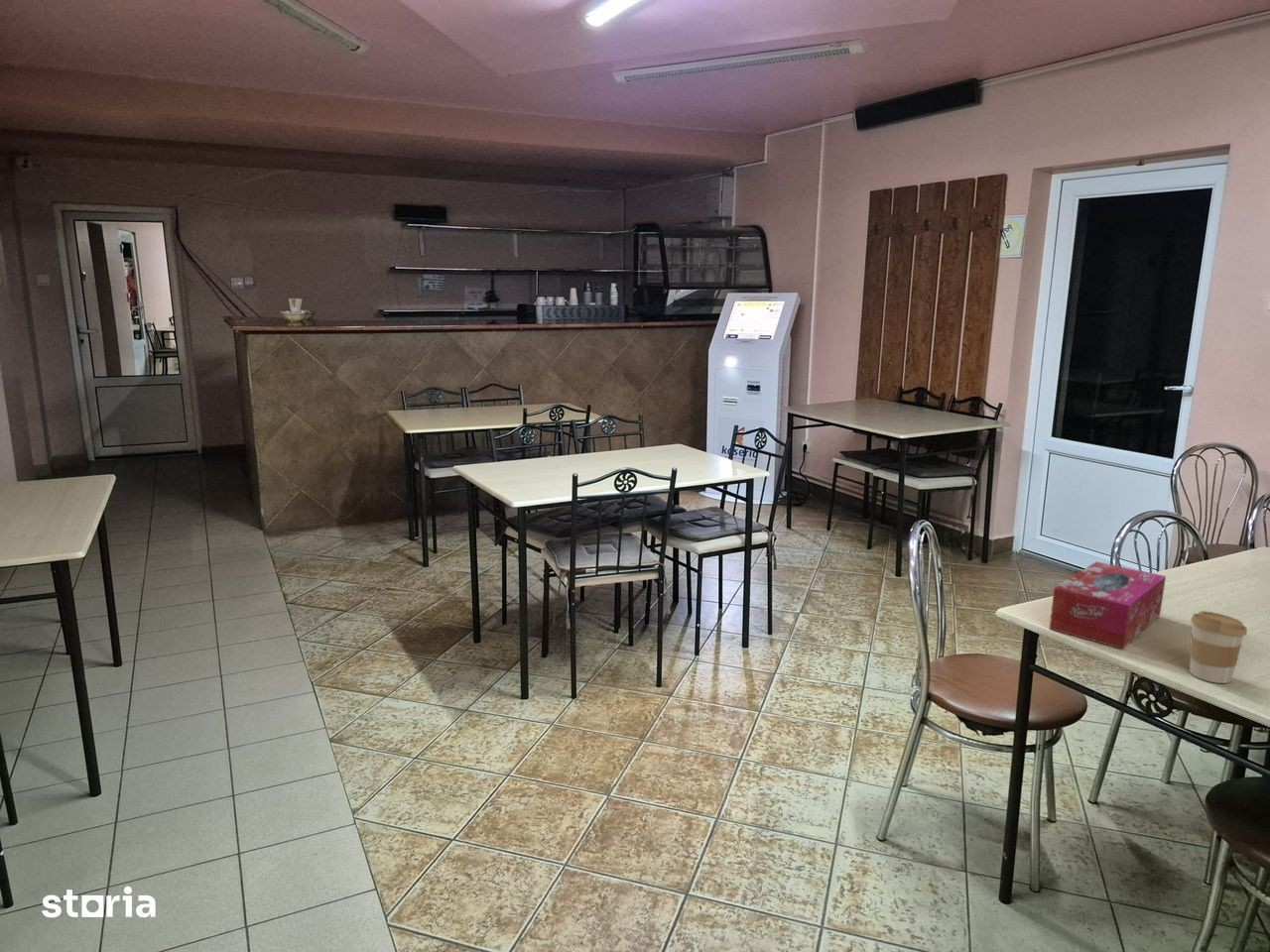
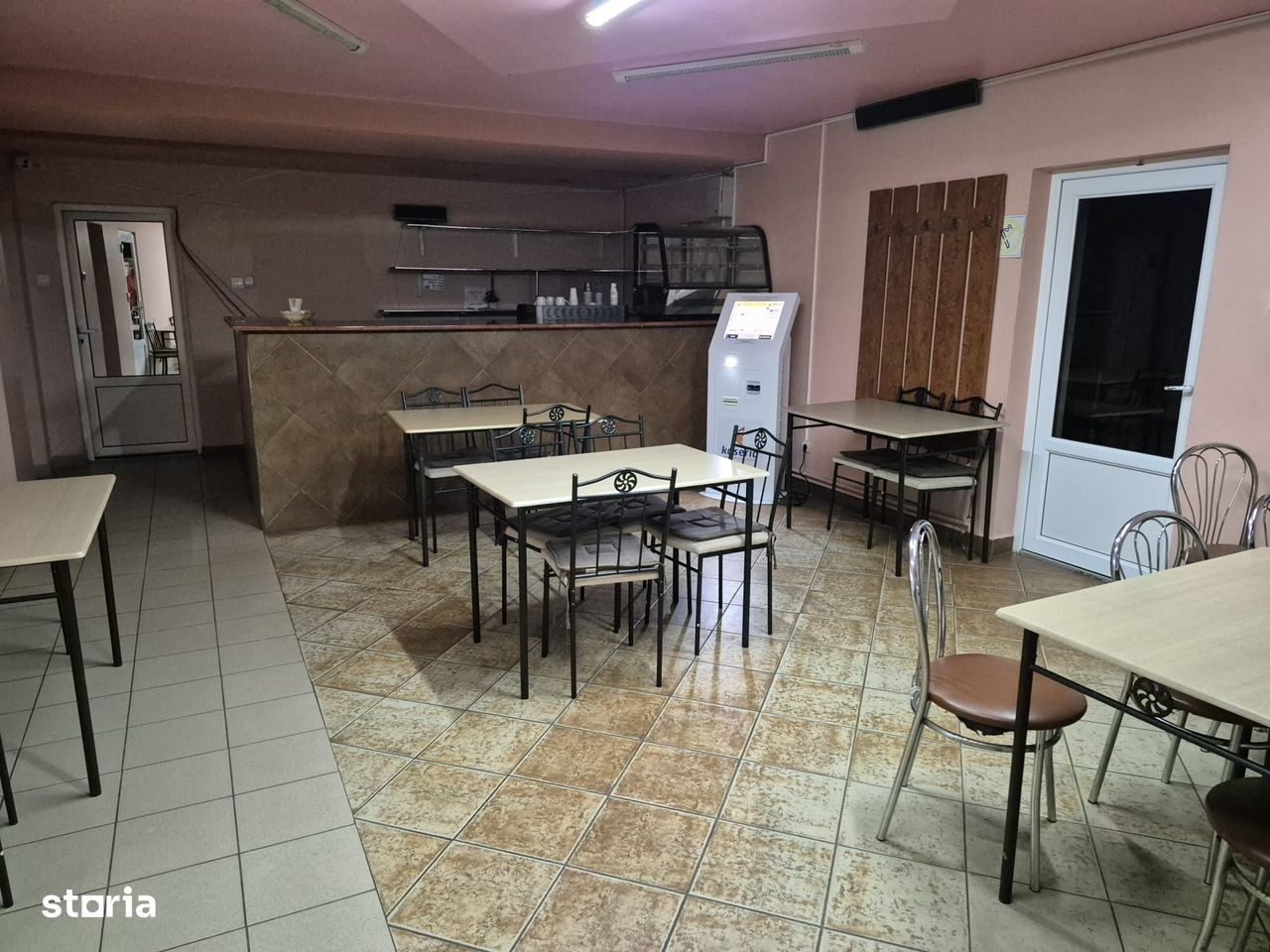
- tissue box [1049,561,1167,650]
- coffee cup [1189,610,1248,684]
